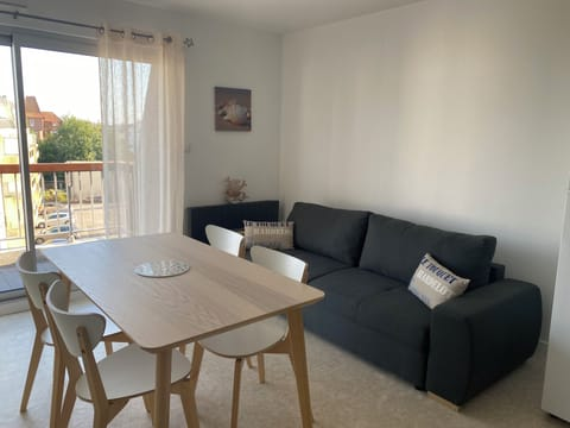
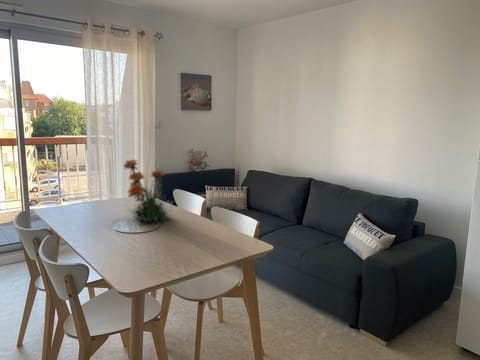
+ flower plant [122,158,175,223]
